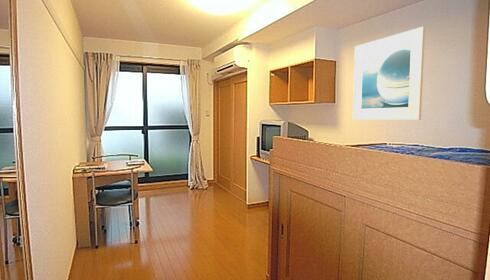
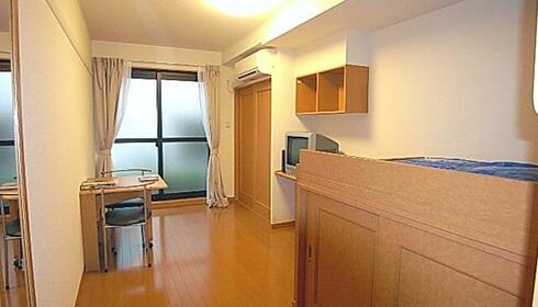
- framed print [352,26,426,121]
